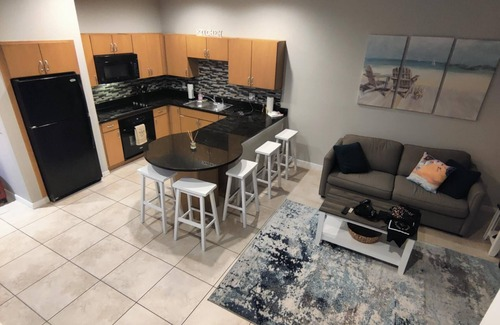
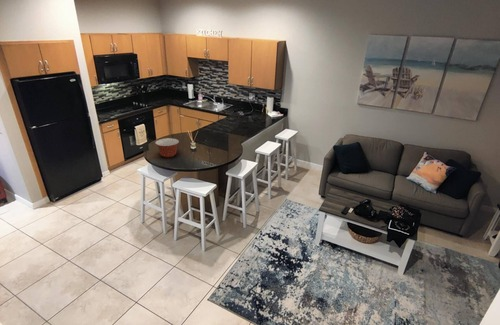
+ mixing bowl [154,137,180,158]
